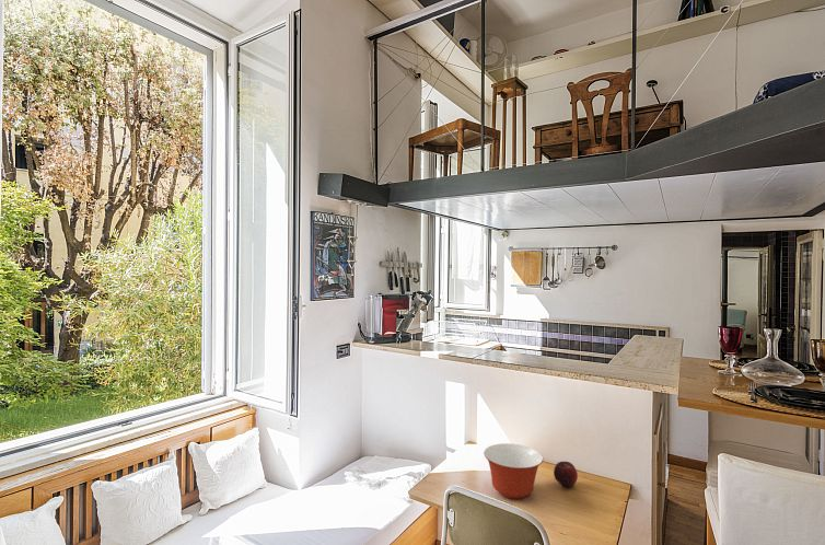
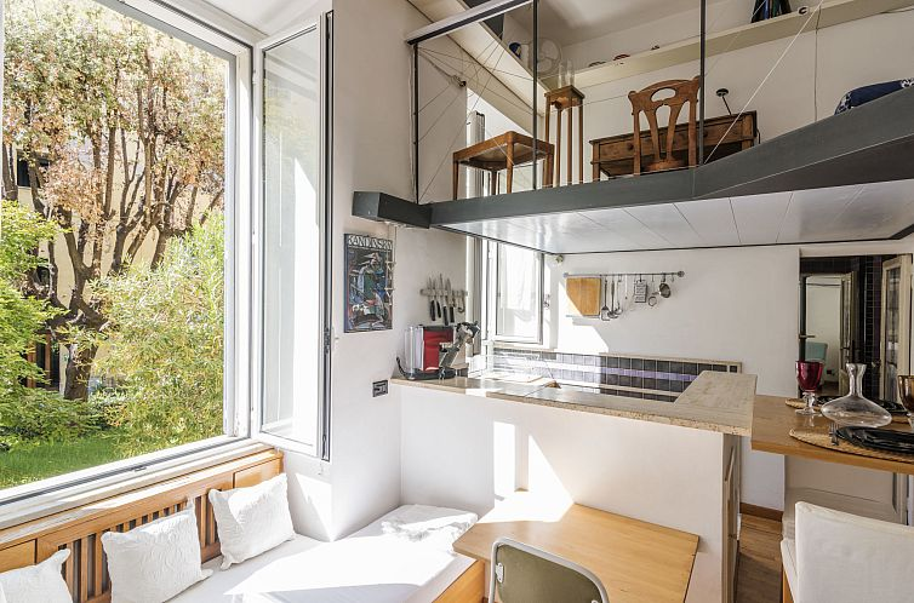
- fruit [553,461,579,488]
- mixing bowl [483,442,544,500]
